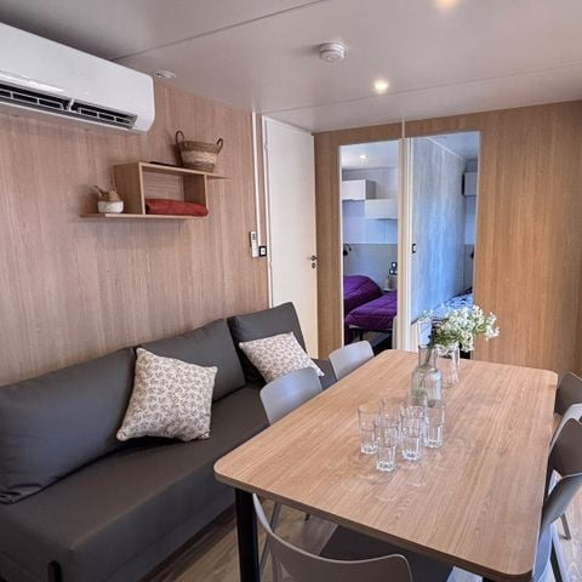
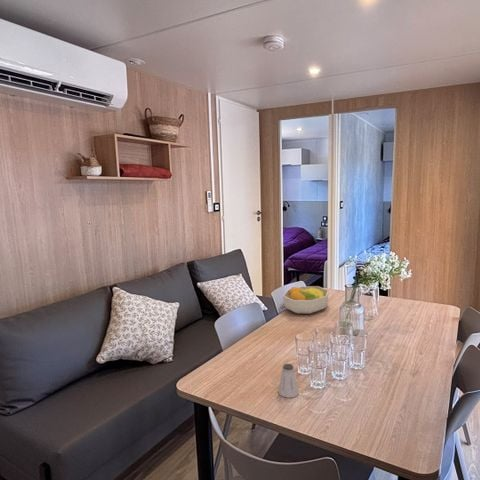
+ saltshaker [277,363,300,399]
+ fruit bowl [282,285,330,315]
